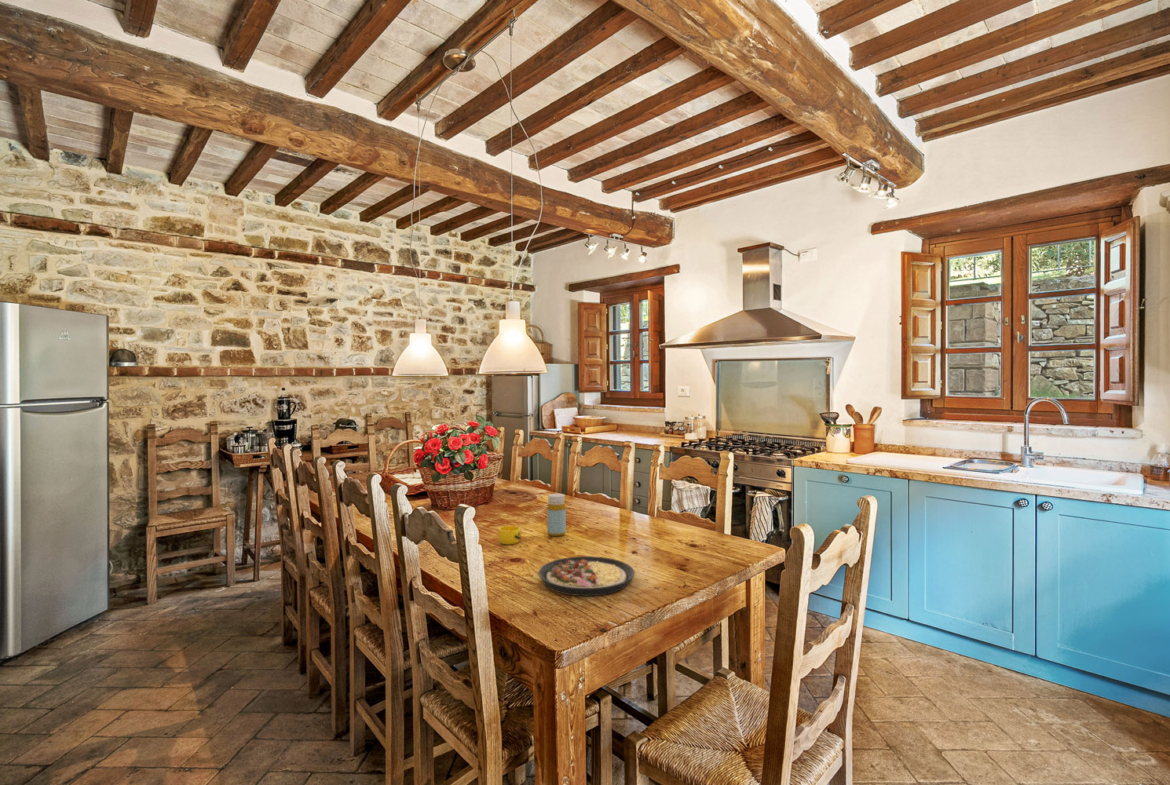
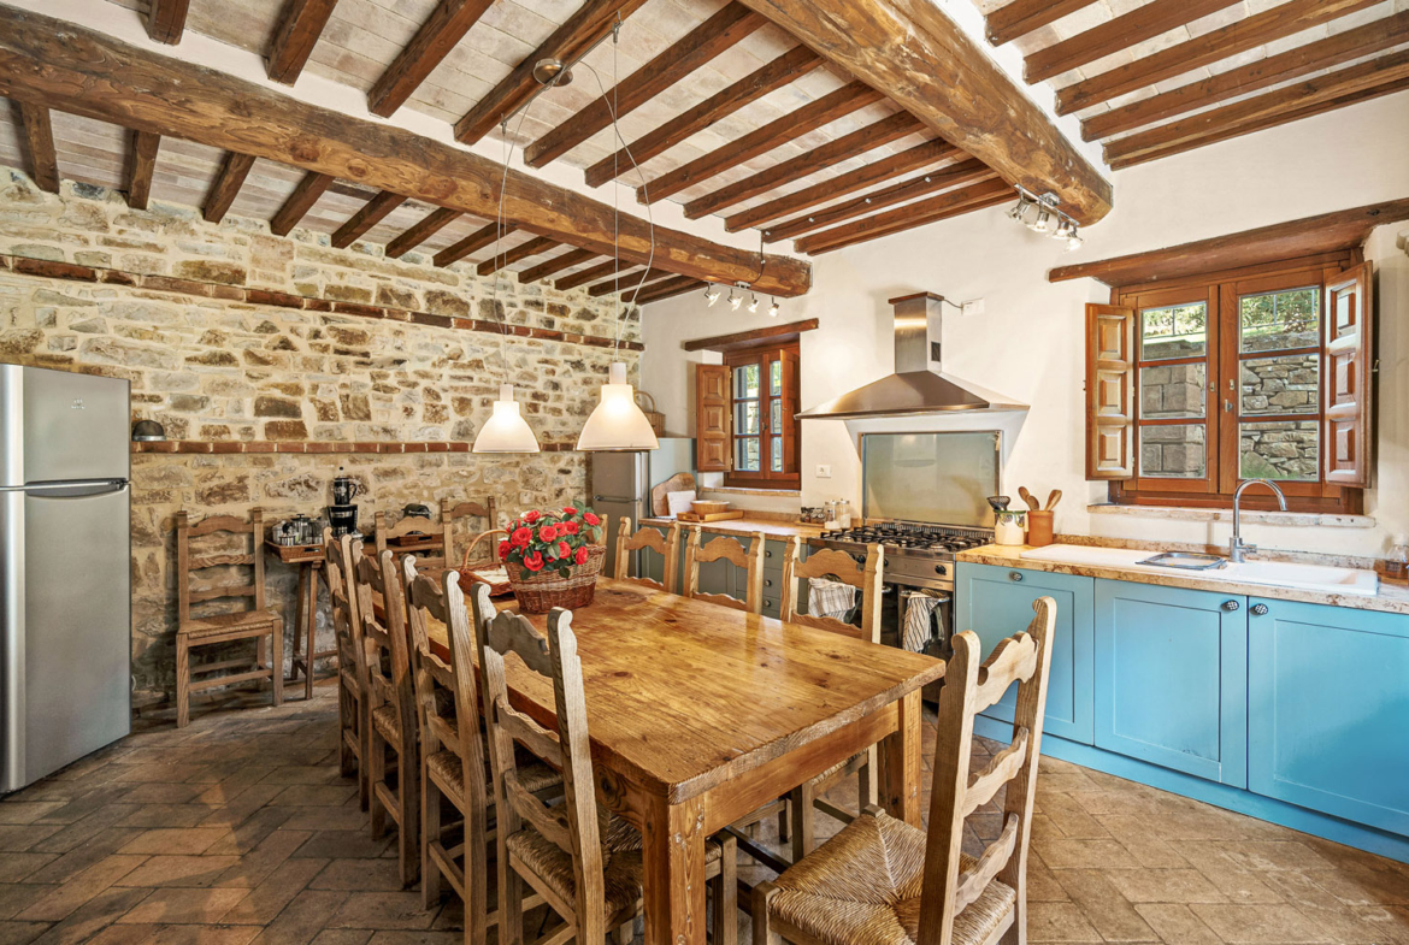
- plate [537,555,636,597]
- bottle [546,492,567,537]
- cup [497,524,522,545]
